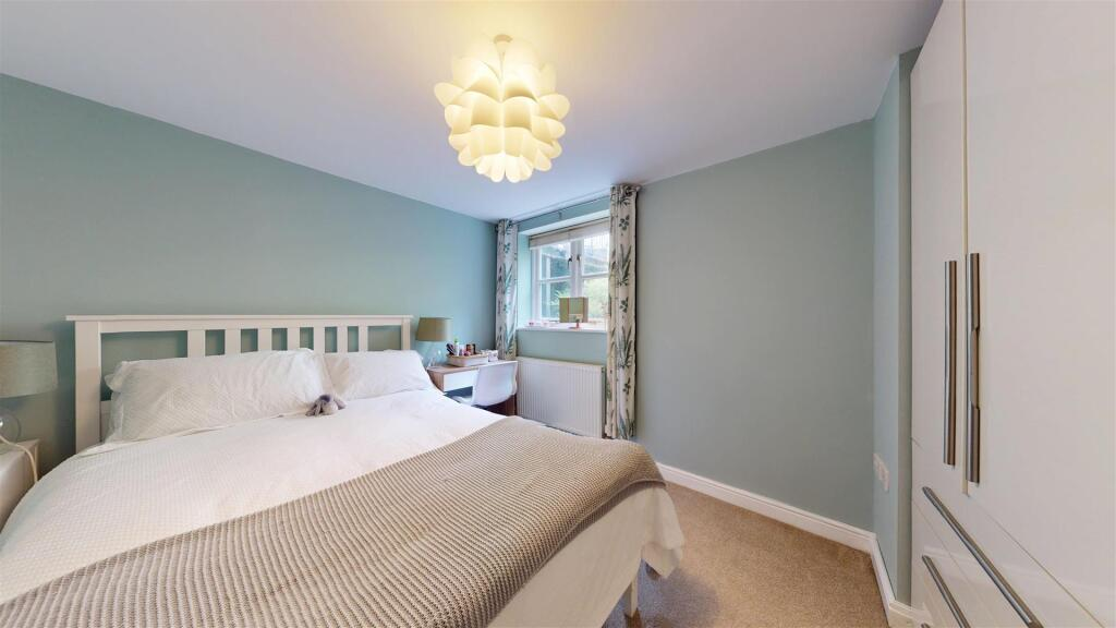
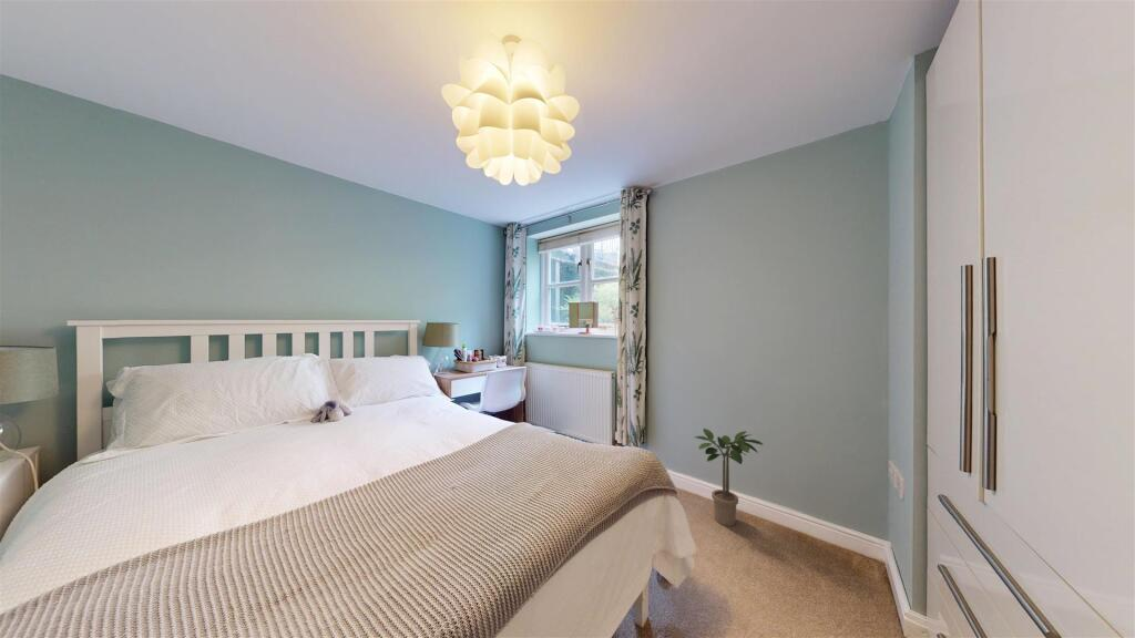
+ potted plant [694,428,765,527]
